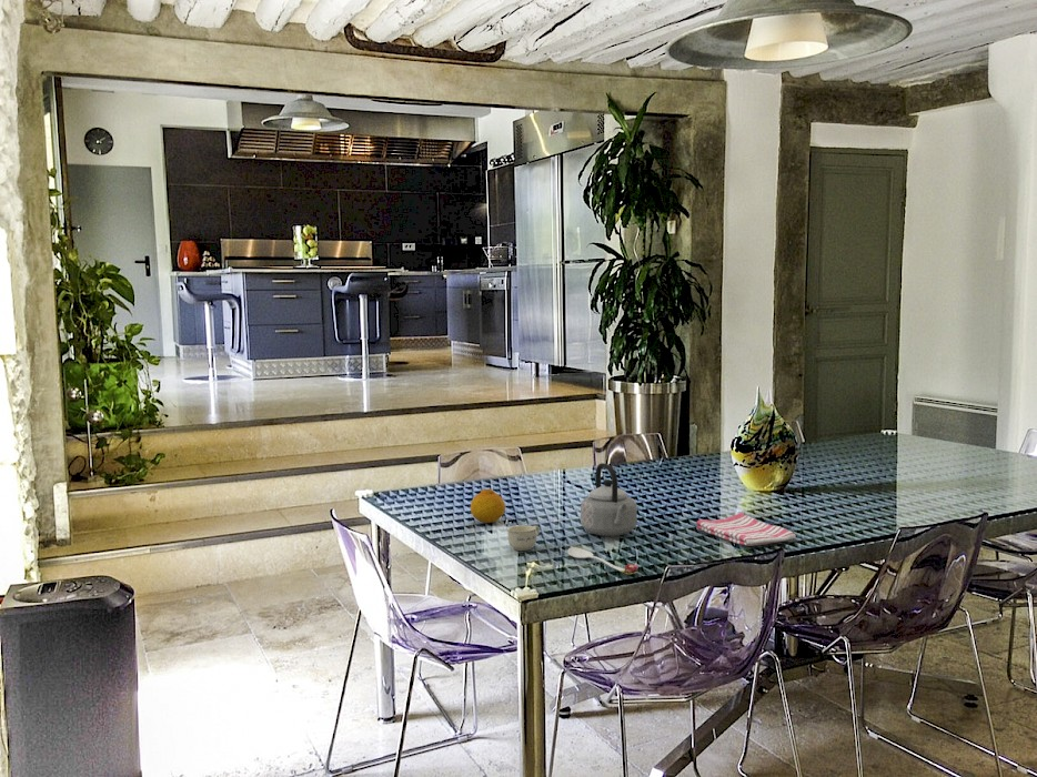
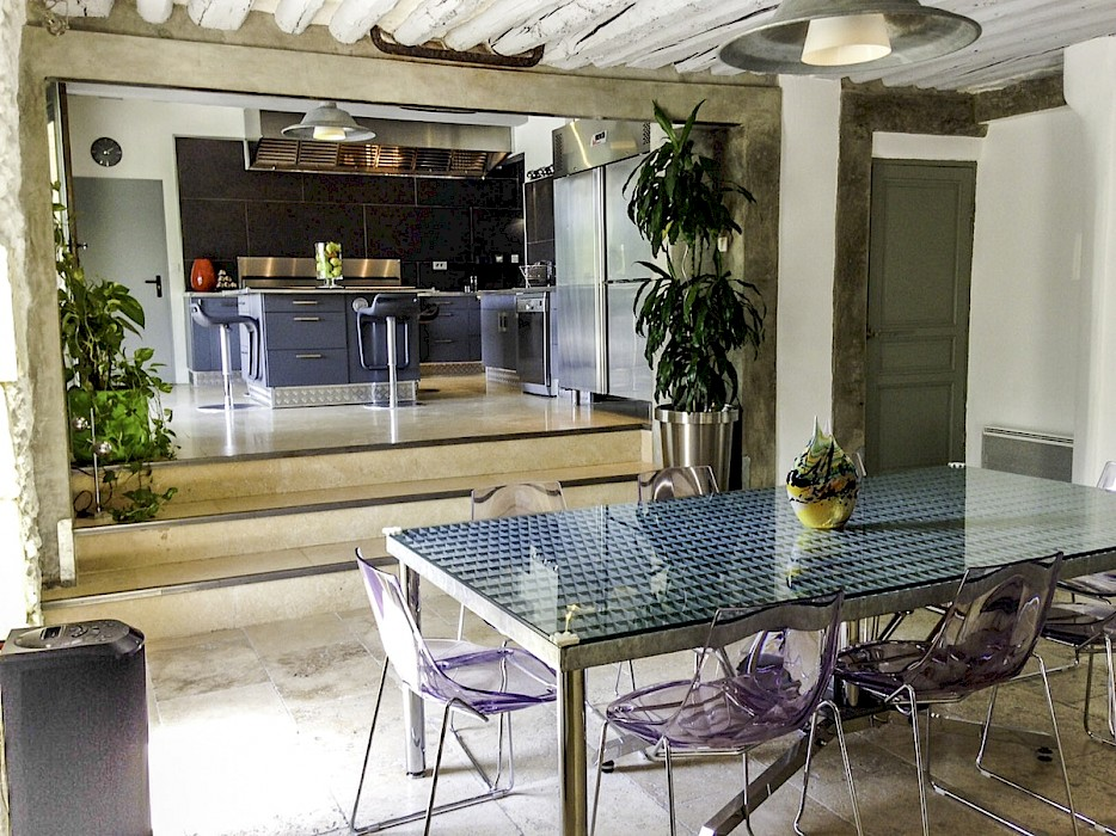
- fruit [470,488,506,524]
- cup [506,524,541,552]
- spoon [566,546,640,576]
- teapot [580,462,638,537]
- dish towel [695,512,796,547]
